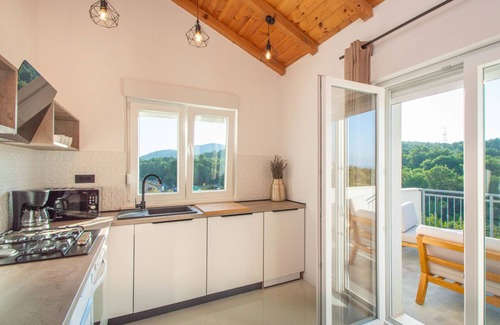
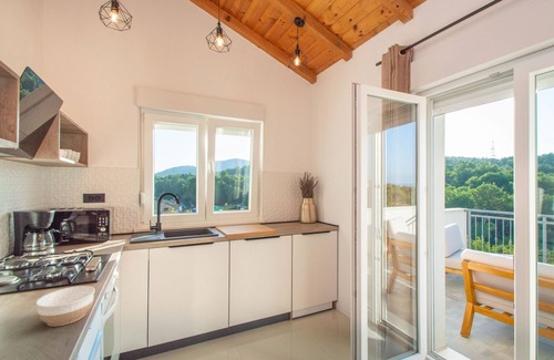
+ bowl [35,285,96,328]
